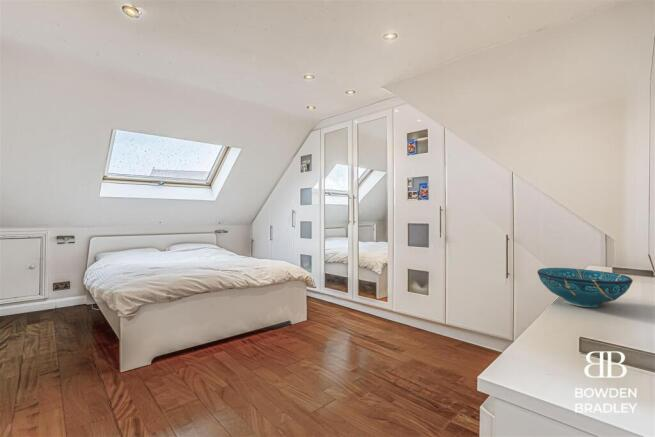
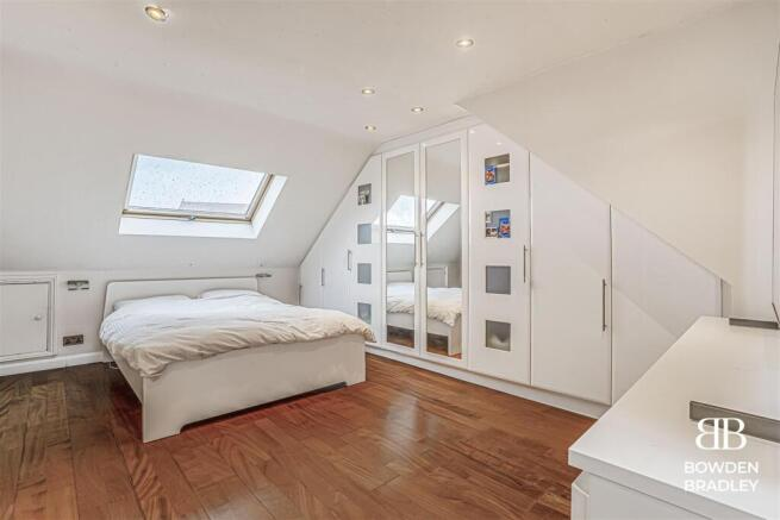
- decorative bowl [536,267,634,308]
